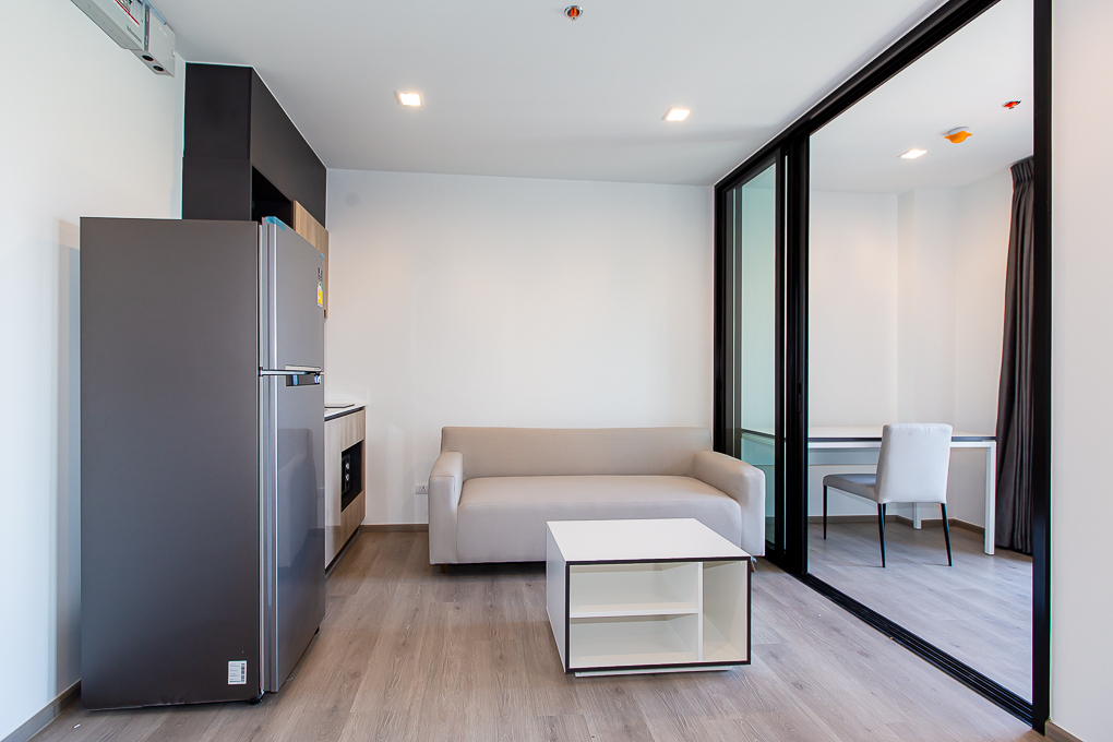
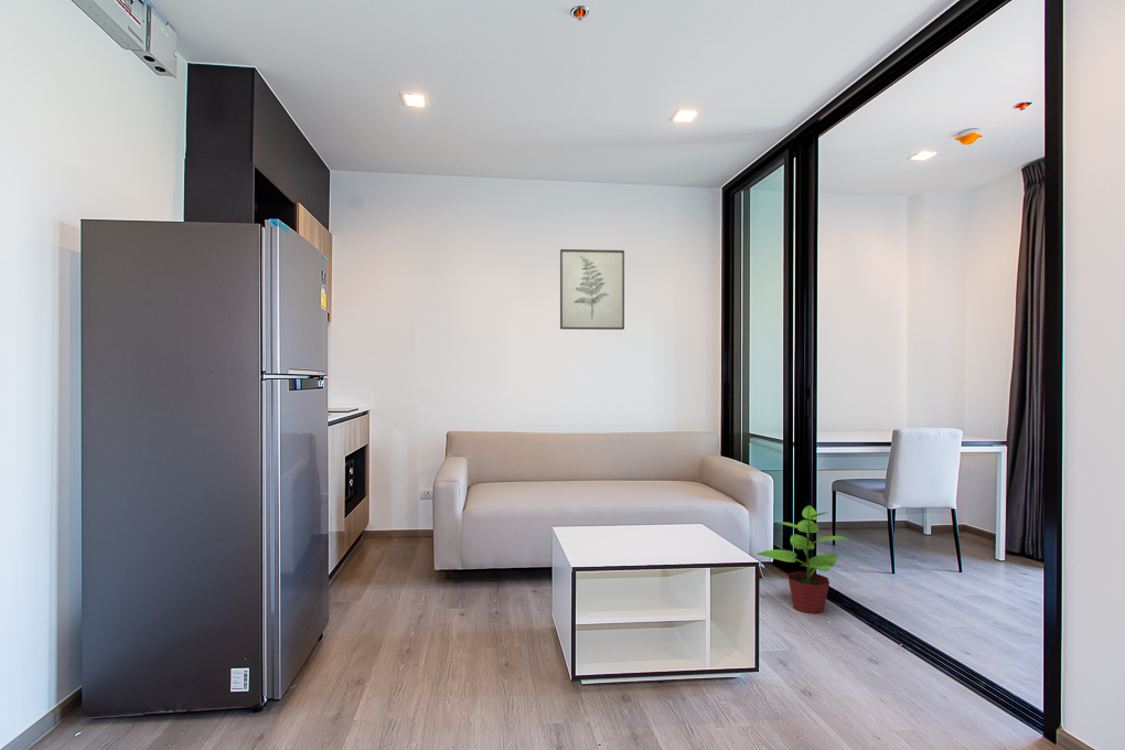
+ potted plant [756,504,849,614]
+ wall art [559,248,625,331]
